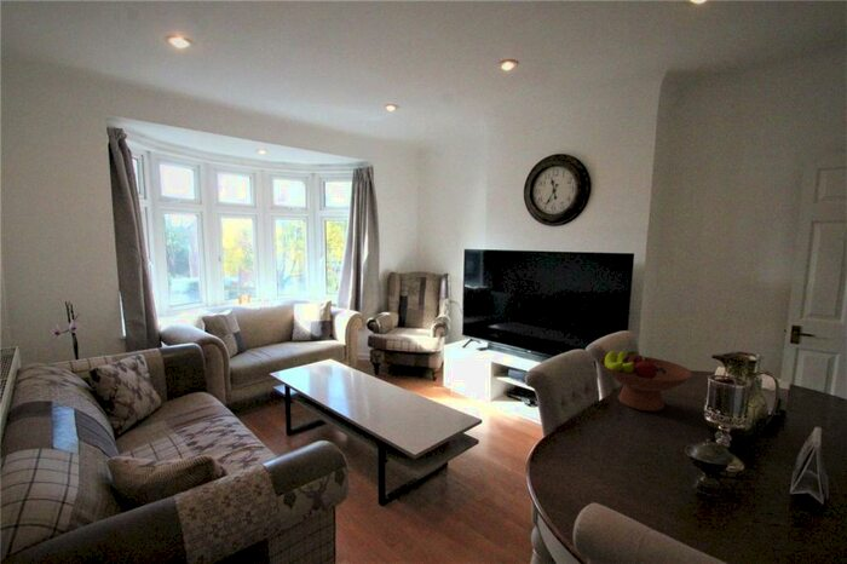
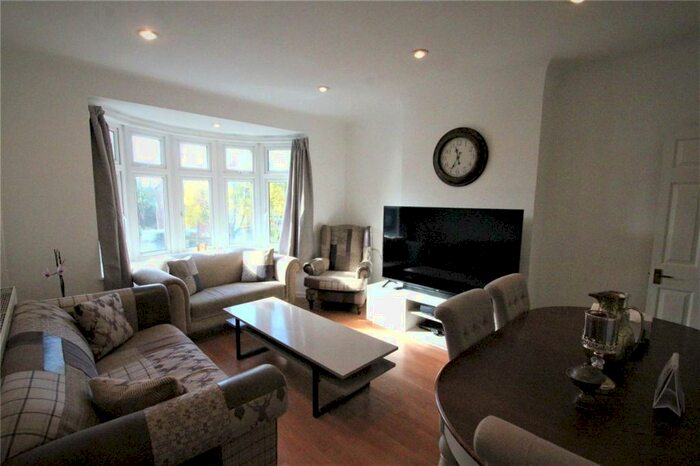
- fruit bowl [598,350,693,413]
